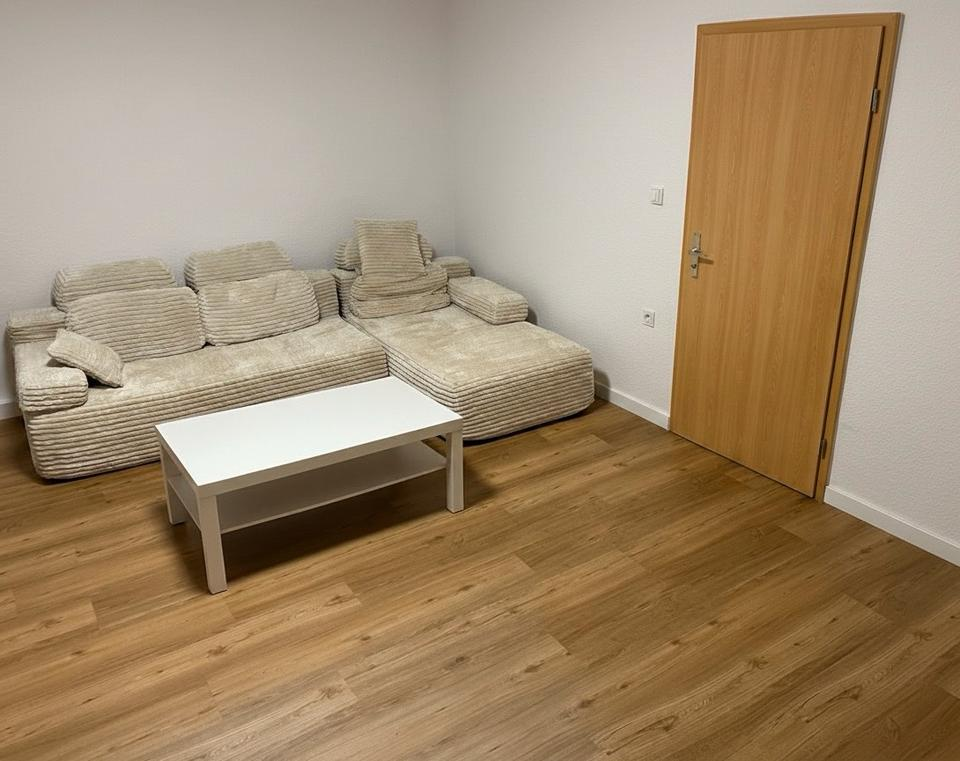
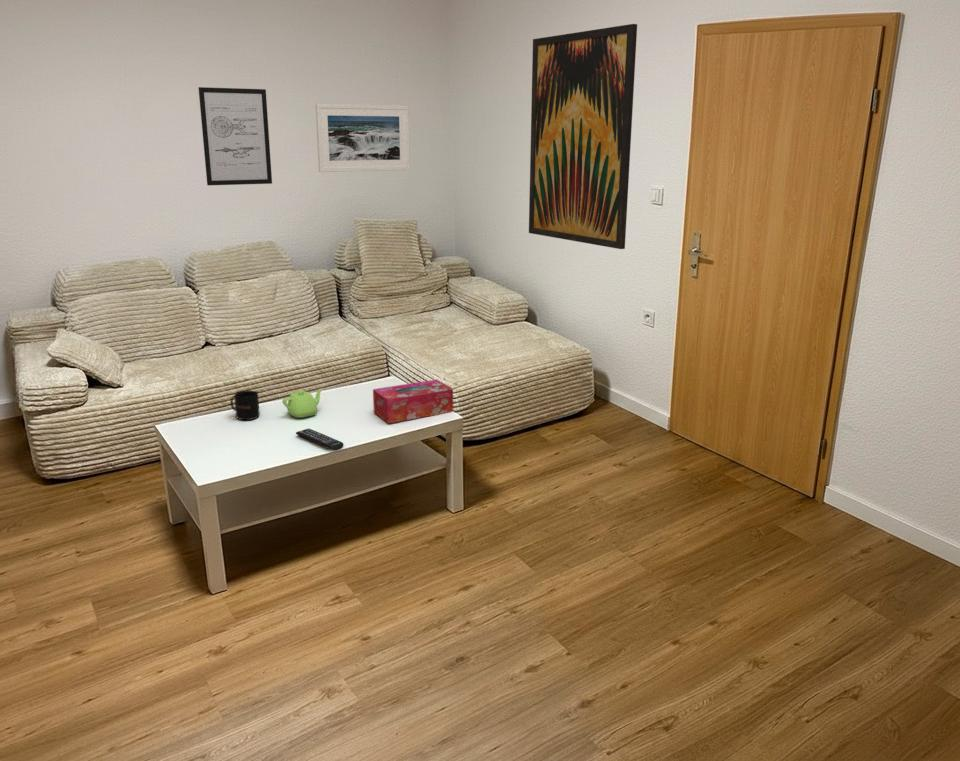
+ remote control [295,427,344,452]
+ wall art [528,23,638,250]
+ teapot [281,388,324,419]
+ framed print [315,103,411,173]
+ mug [229,389,261,421]
+ tissue box [372,378,454,424]
+ wall art [198,86,273,186]
